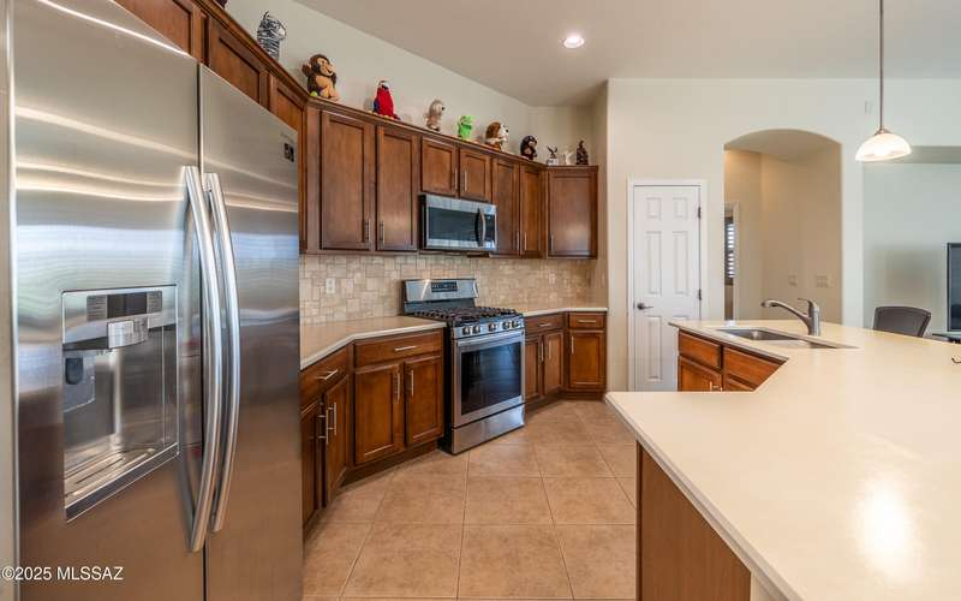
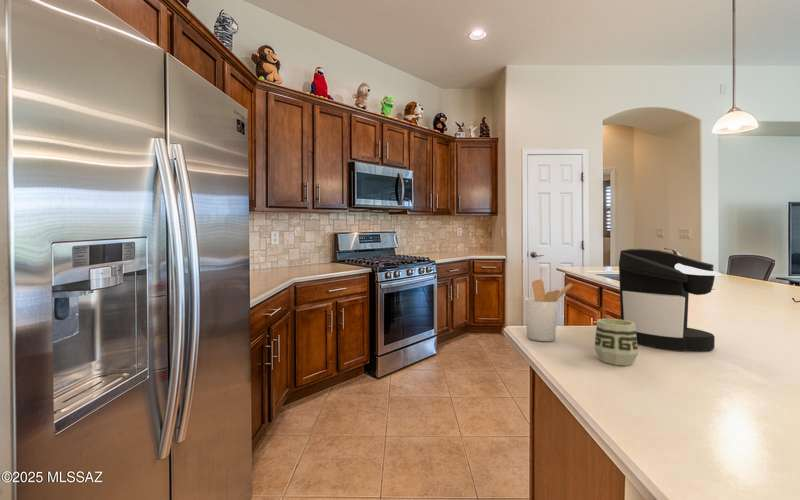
+ cup [593,318,639,367]
+ coffee maker [618,248,723,352]
+ utensil holder [524,279,574,342]
